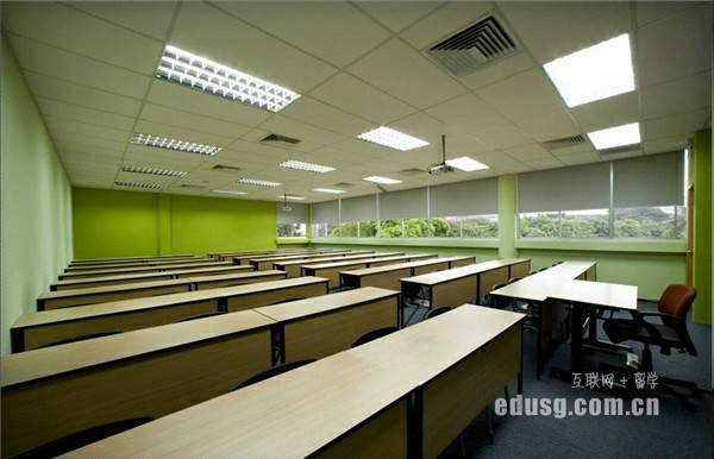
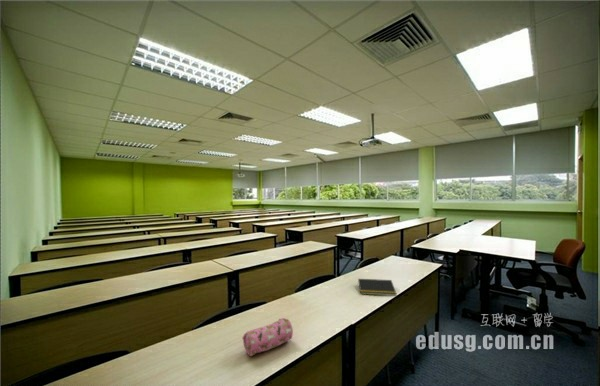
+ pencil case [241,317,294,357]
+ notepad [357,278,398,297]
